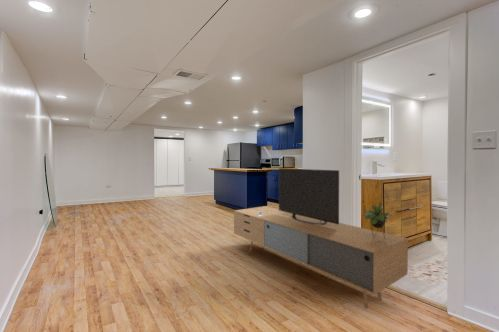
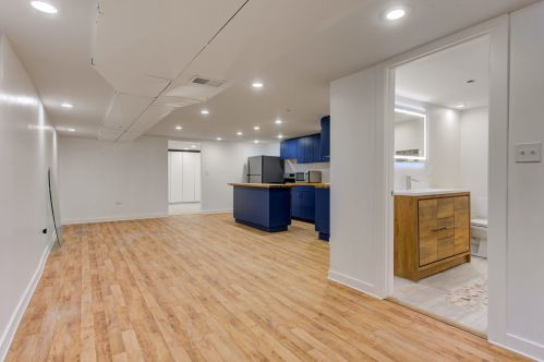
- media console [233,167,409,310]
